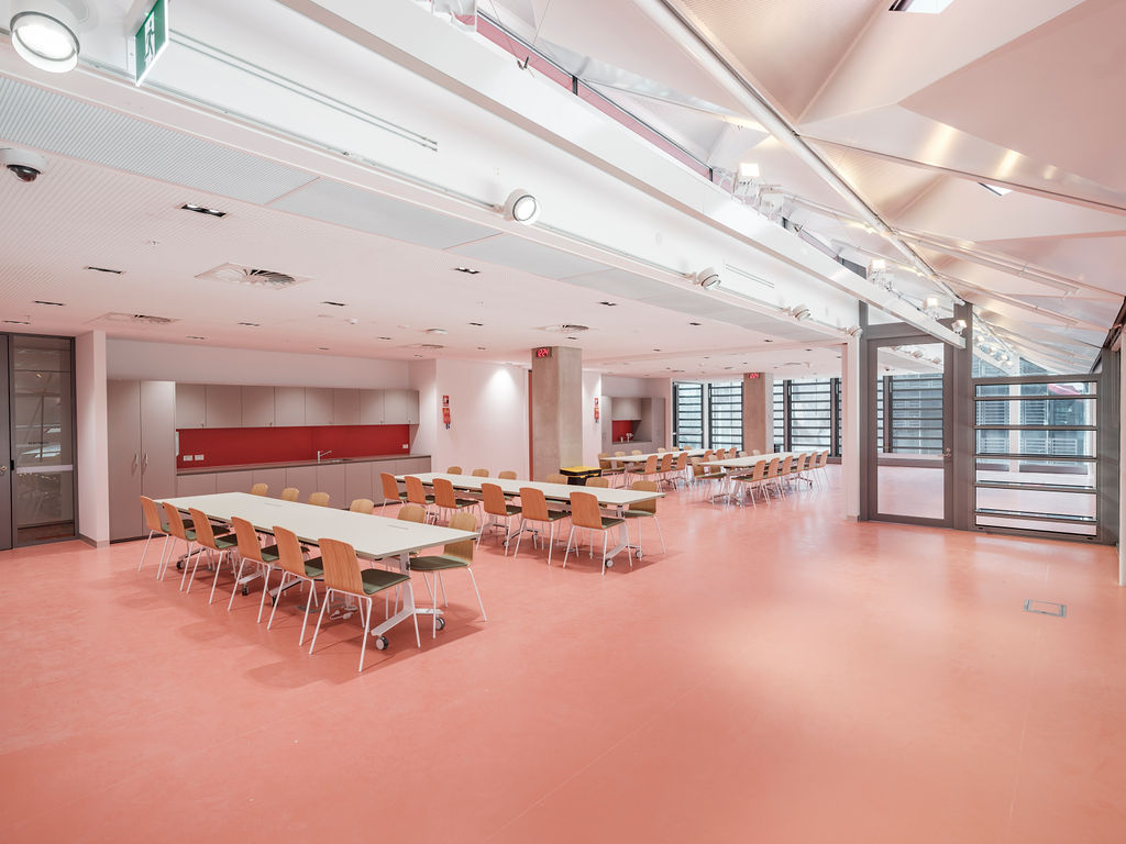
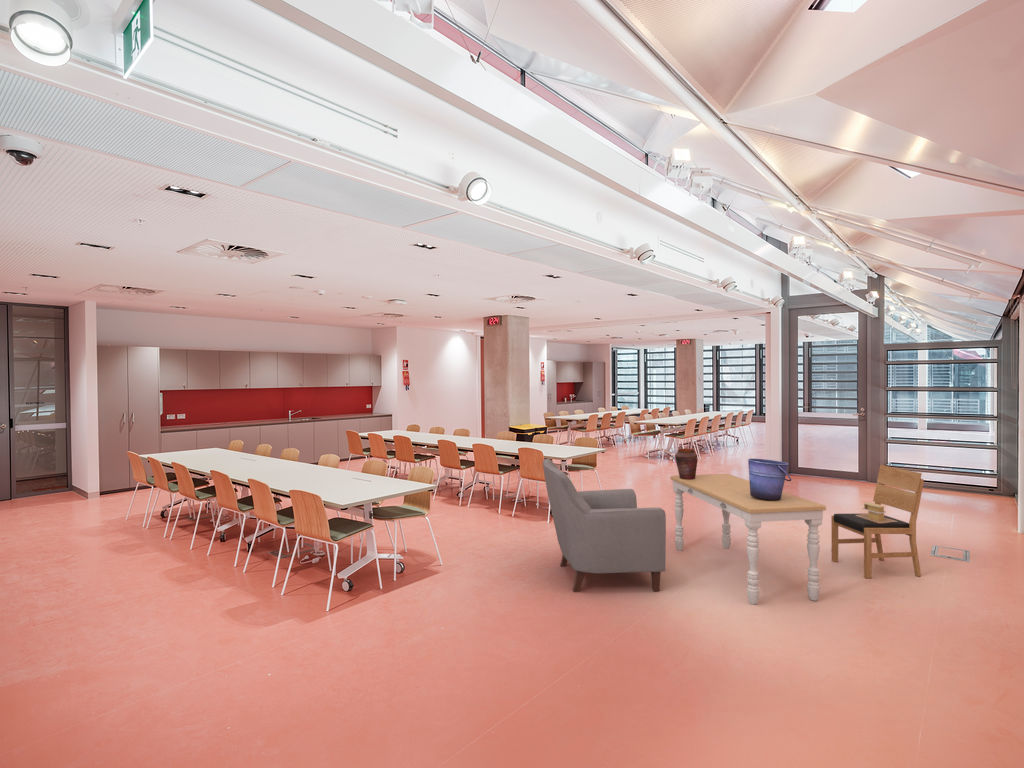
+ chair [542,458,667,593]
+ chair [830,464,925,579]
+ dining table [670,473,827,606]
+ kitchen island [856,502,897,523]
+ bucket [747,458,792,500]
+ vase [674,448,698,480]
